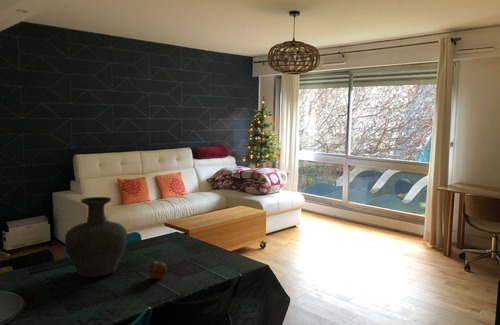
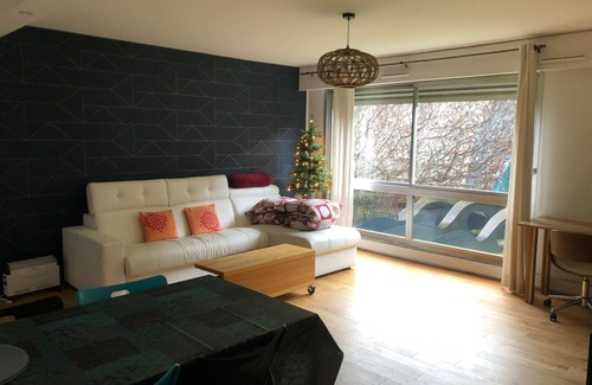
- apple [147,260,167,280]
- vase [64,196,128,278]
